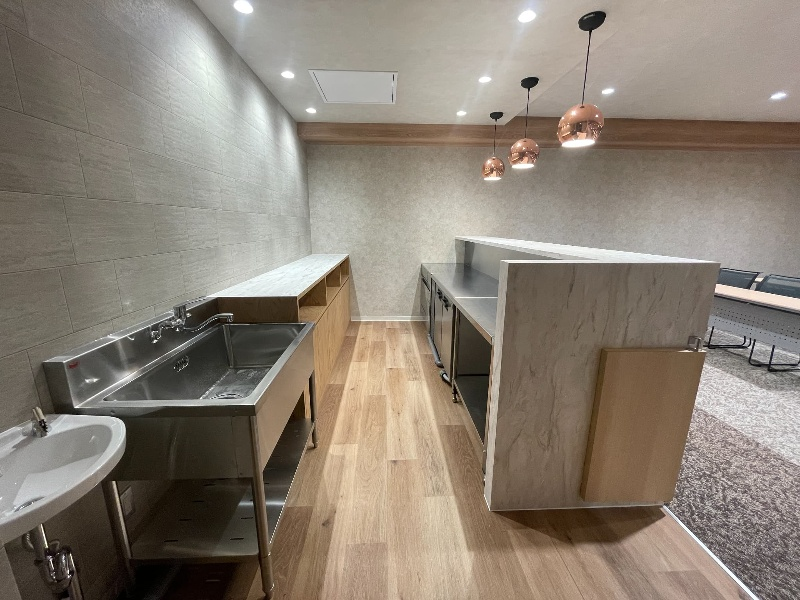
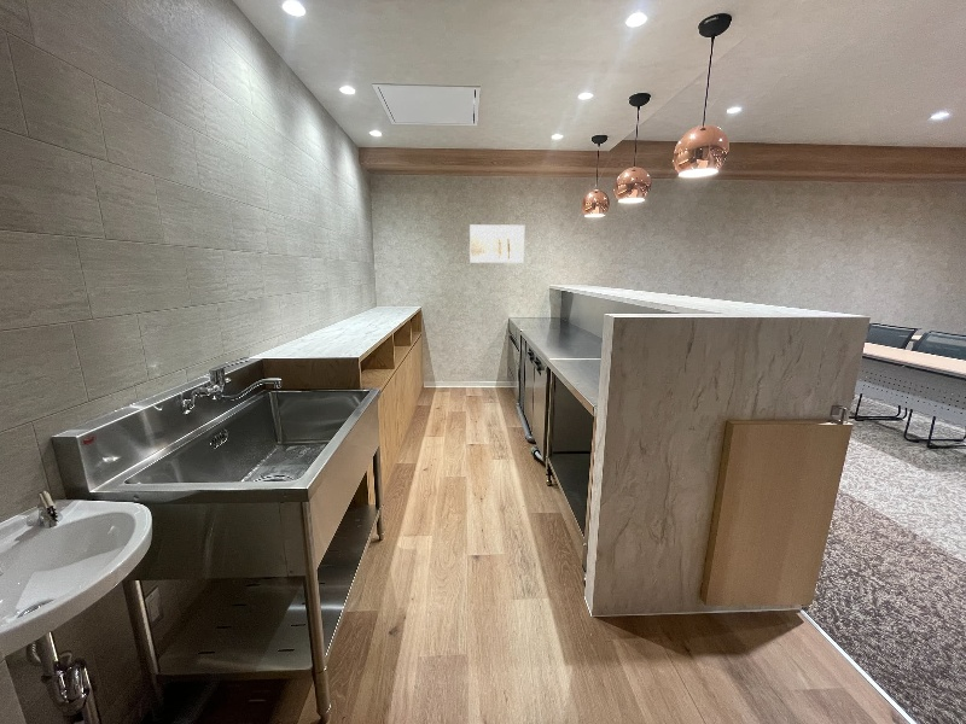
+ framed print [469,223,525,264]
